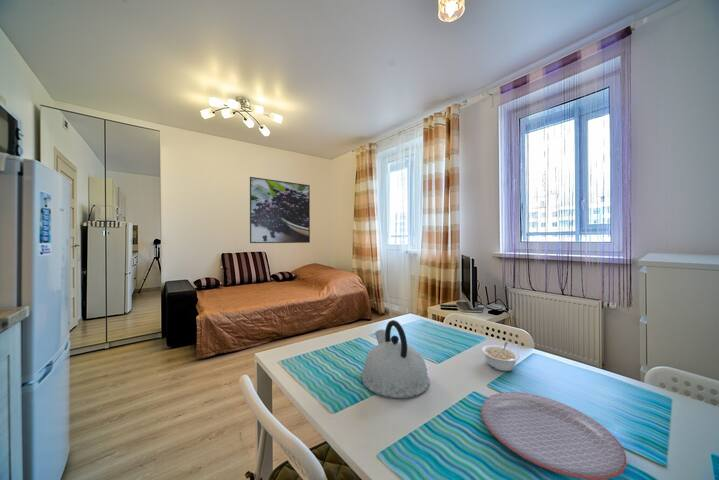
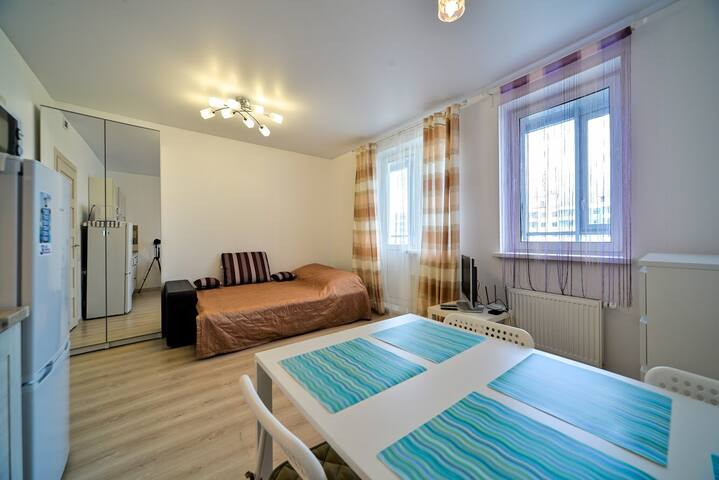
- legume [481,341,521,372]
- kettle [361,319,431,399]
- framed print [249,176,311,244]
- plate [480,391,628,480]
